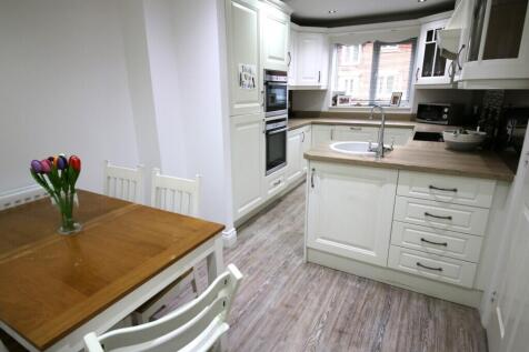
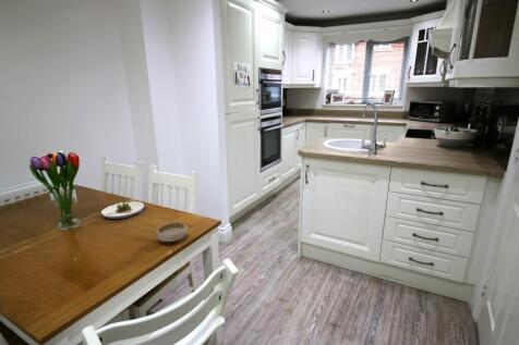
+ salad plate [100,200,145,220]
+ bowl [156,221,189,243]
